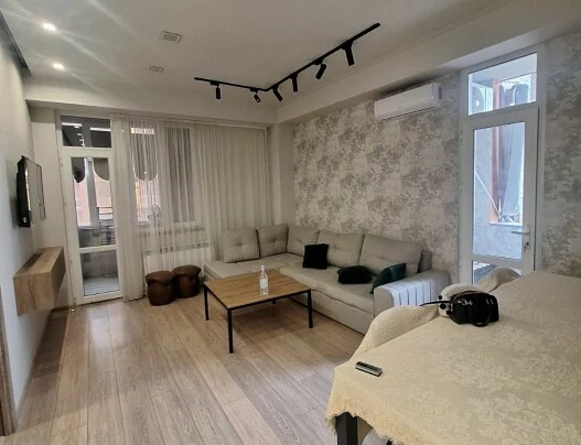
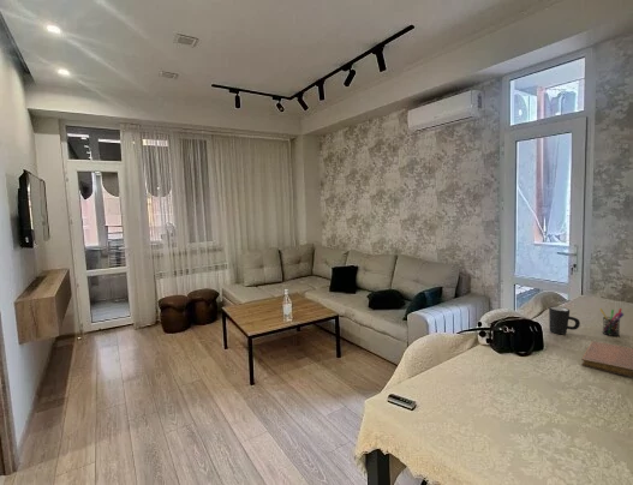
+ pen holder [598,307,625,337]
+ notebook [580,340,633,378]
+ mug [548,305,581,335]
